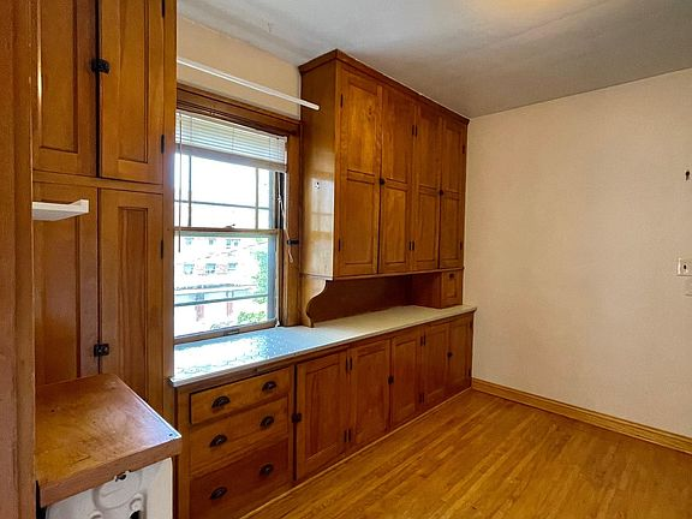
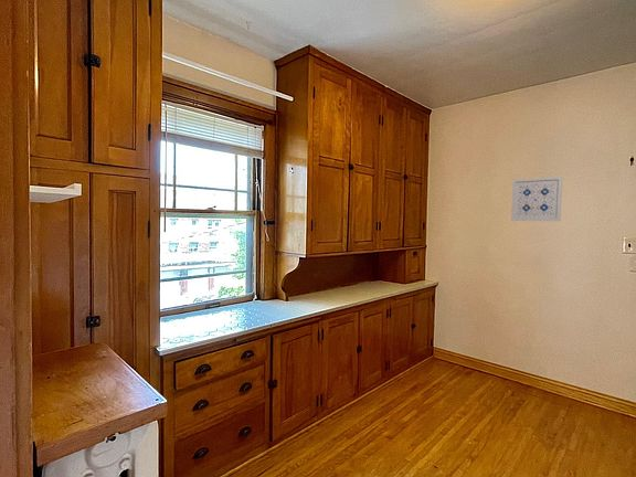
+ wall art [510,176,563,222]
